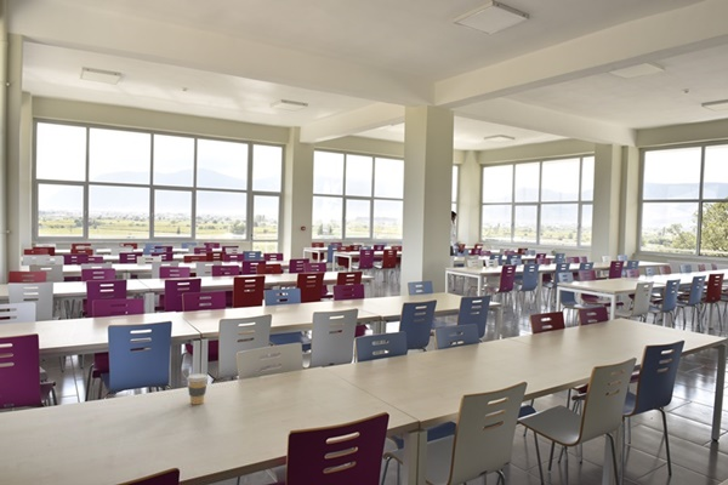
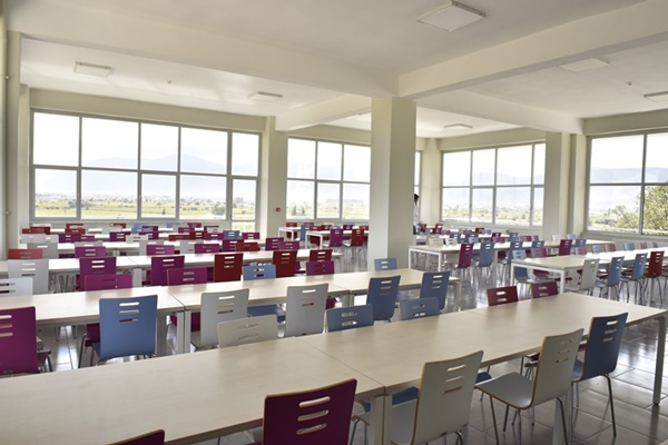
- coffee cup [186,372,209,406]
